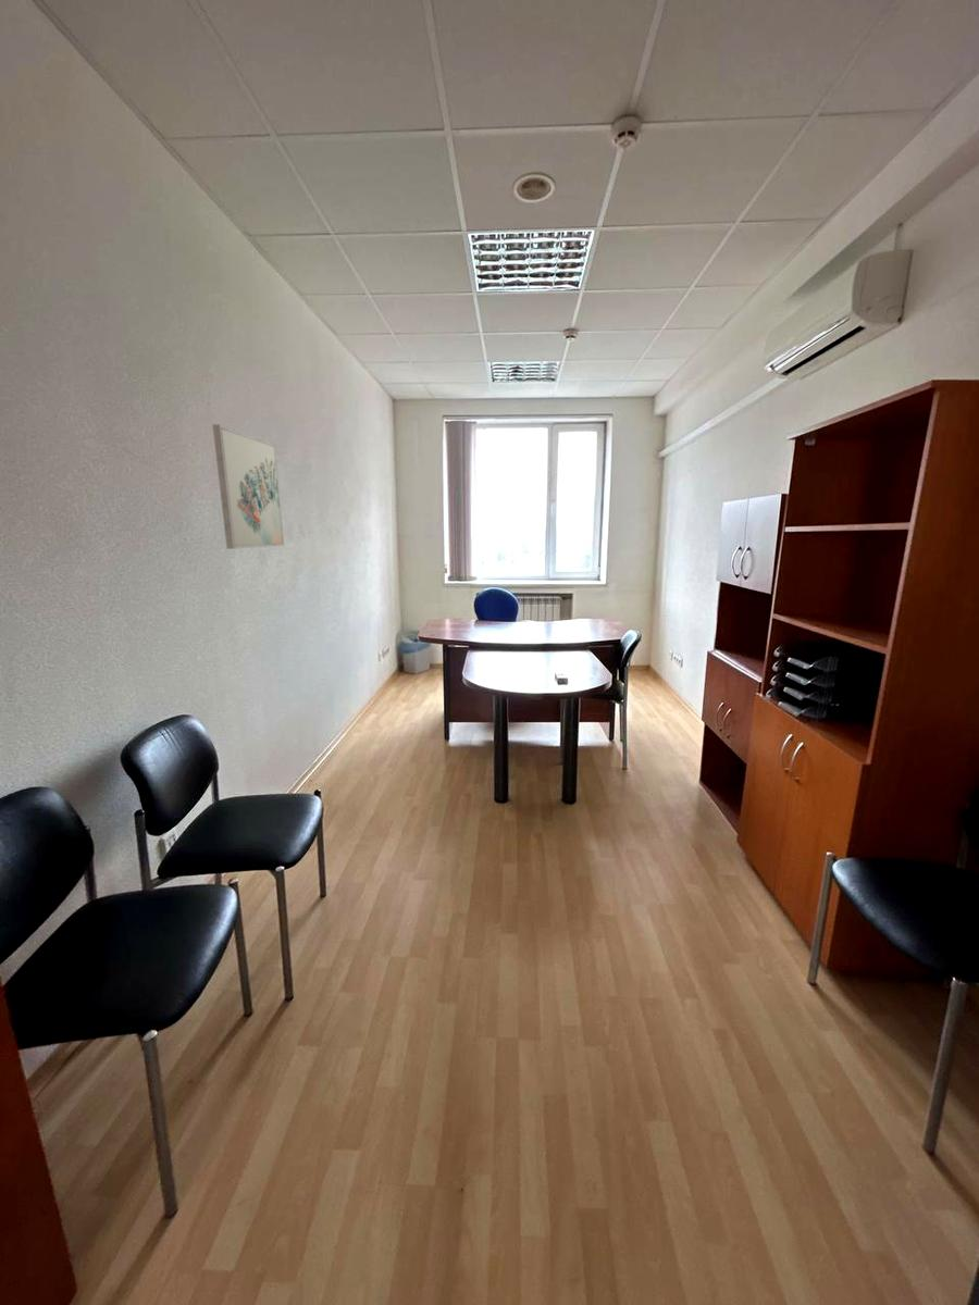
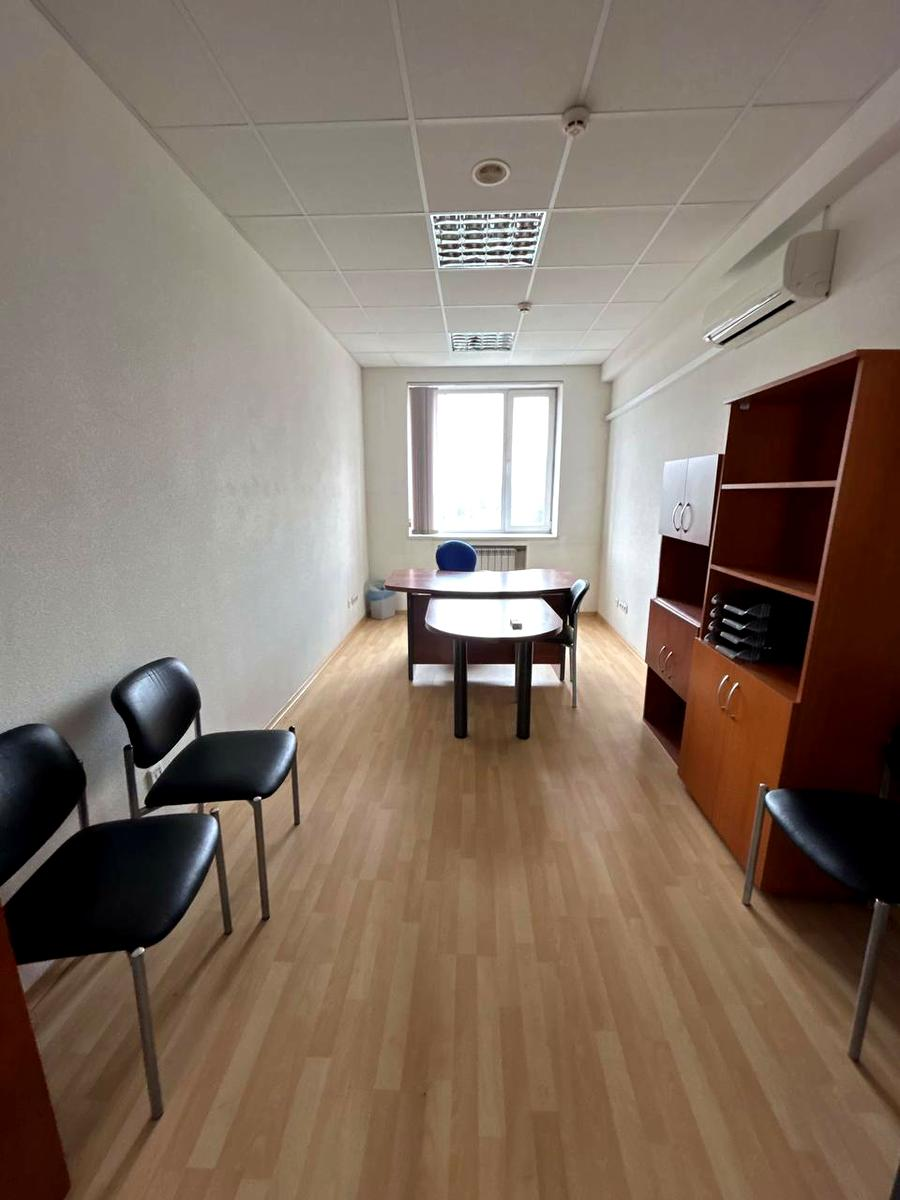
- wall art [212,424,285,550]
